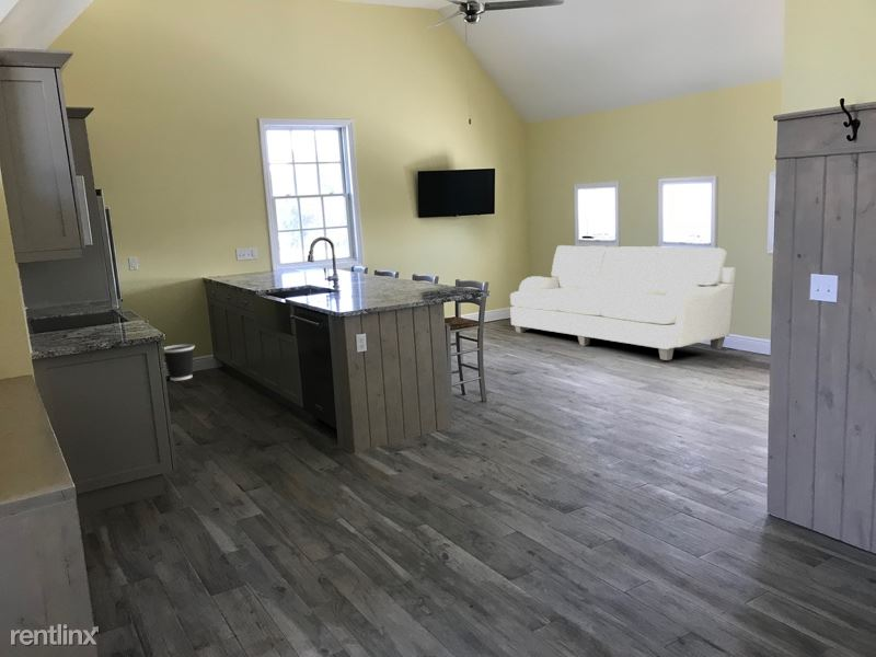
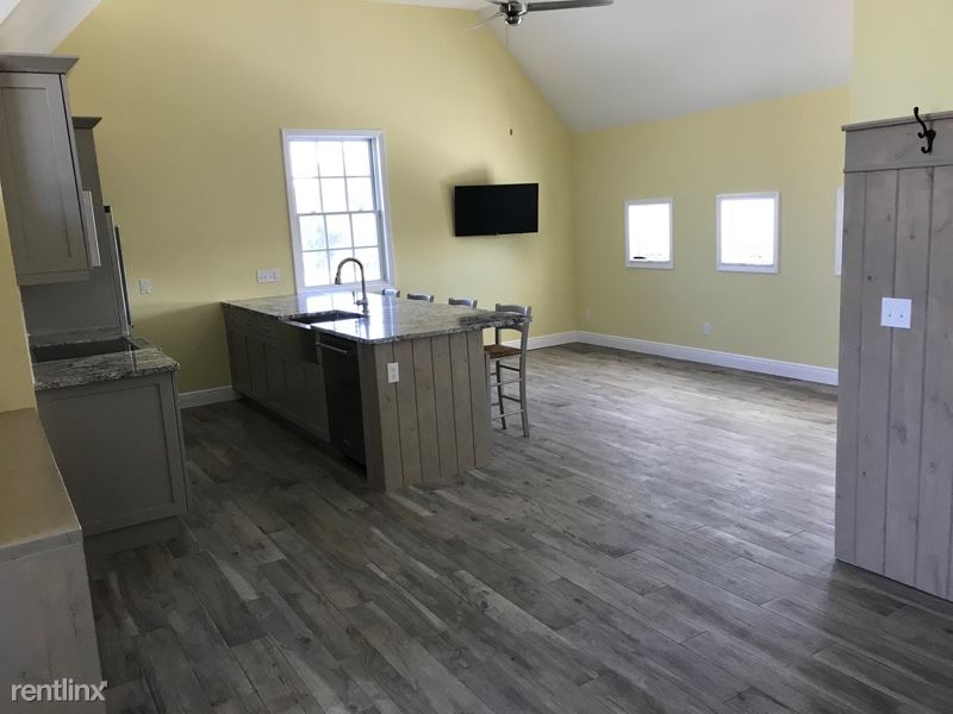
- wastebasket [163,344,196,382]
- sofa [509,244,737,361]
